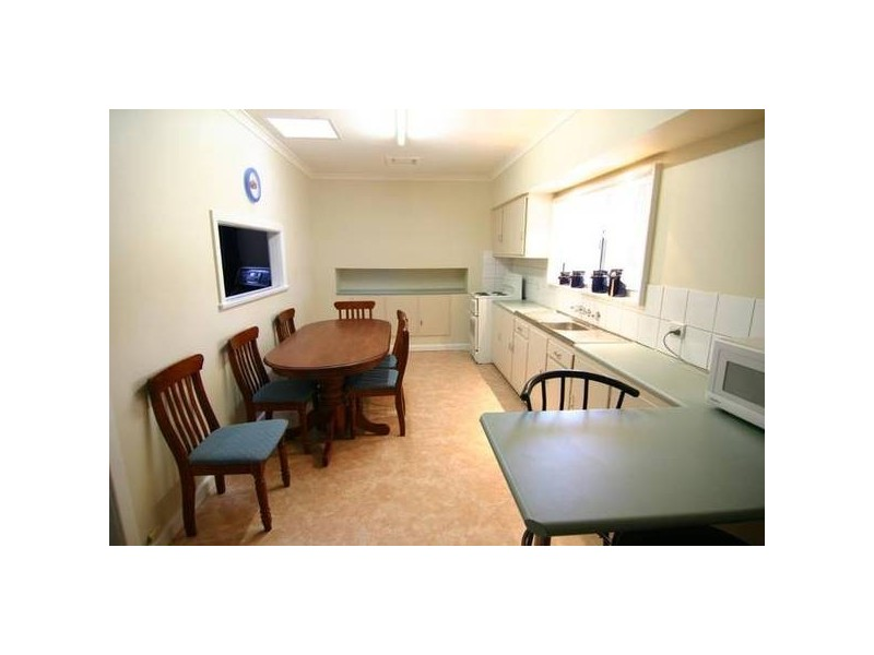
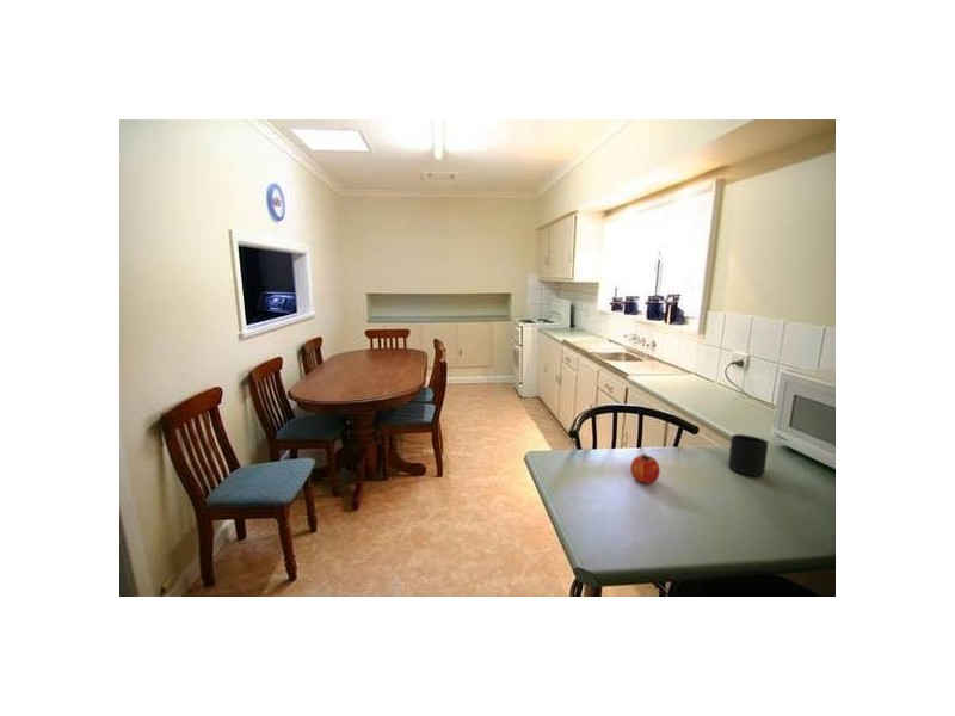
+ fruit [629,452,661,484]
+ mug [727,433,770,476]
